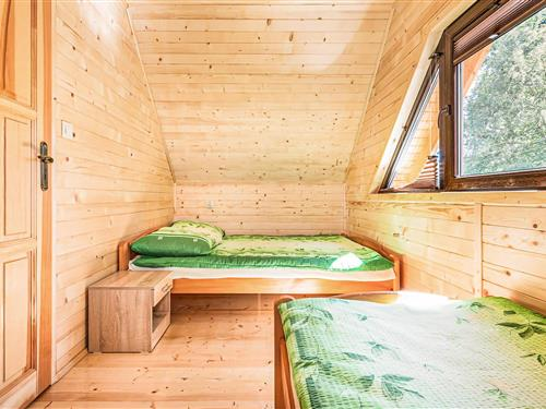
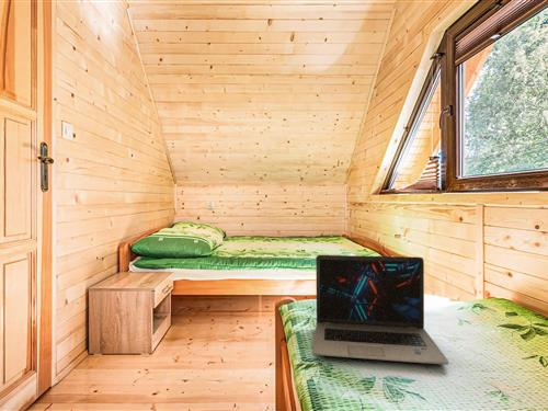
+ laptop [312,254,449,365]
